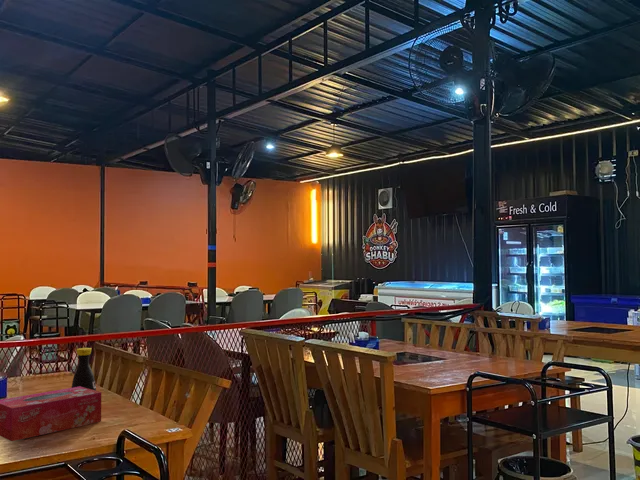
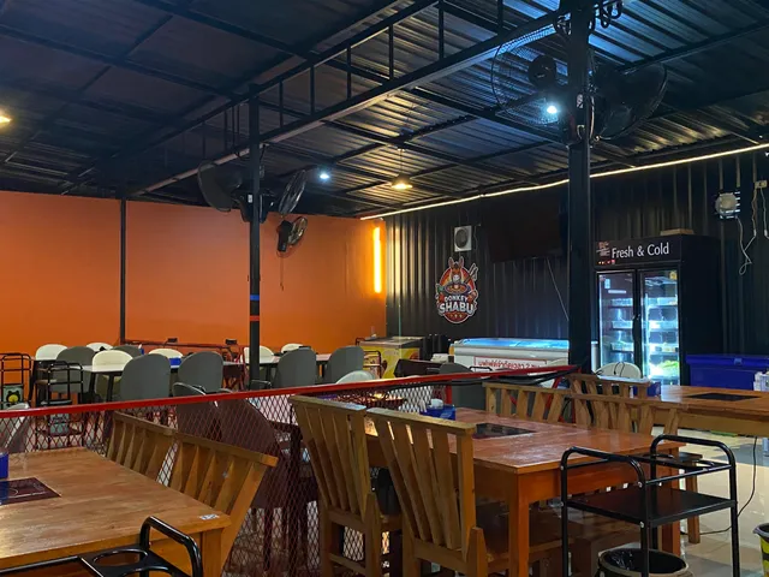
- bottle [71,347,97,391]
- tissue box [0,386,102,442]
